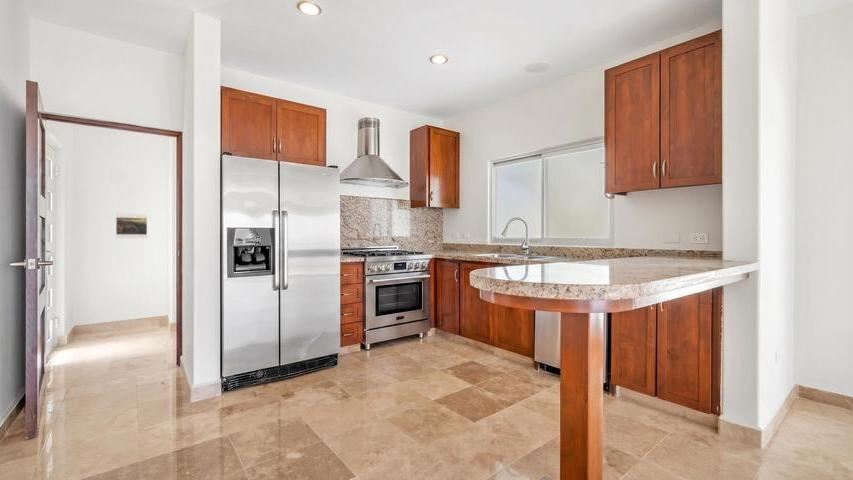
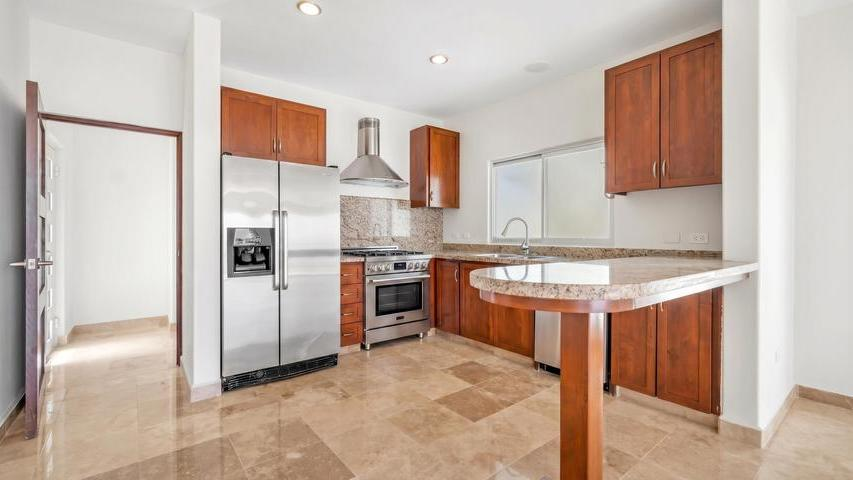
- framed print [115,212,148,240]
